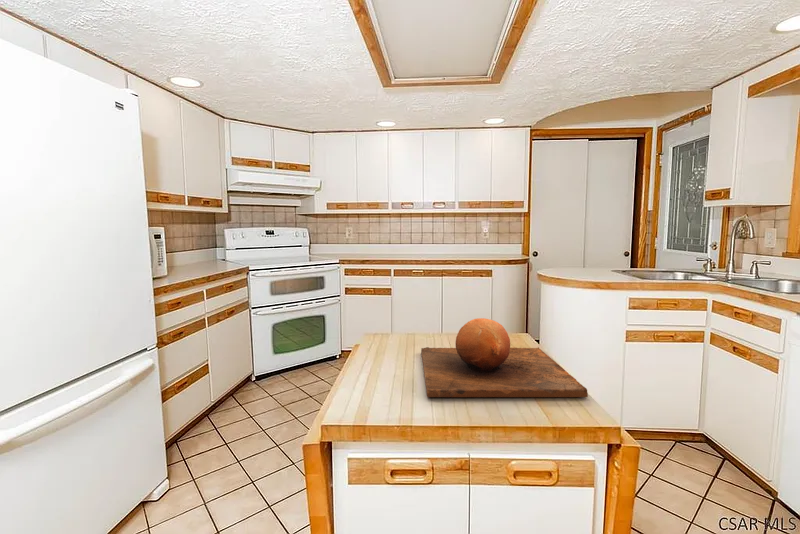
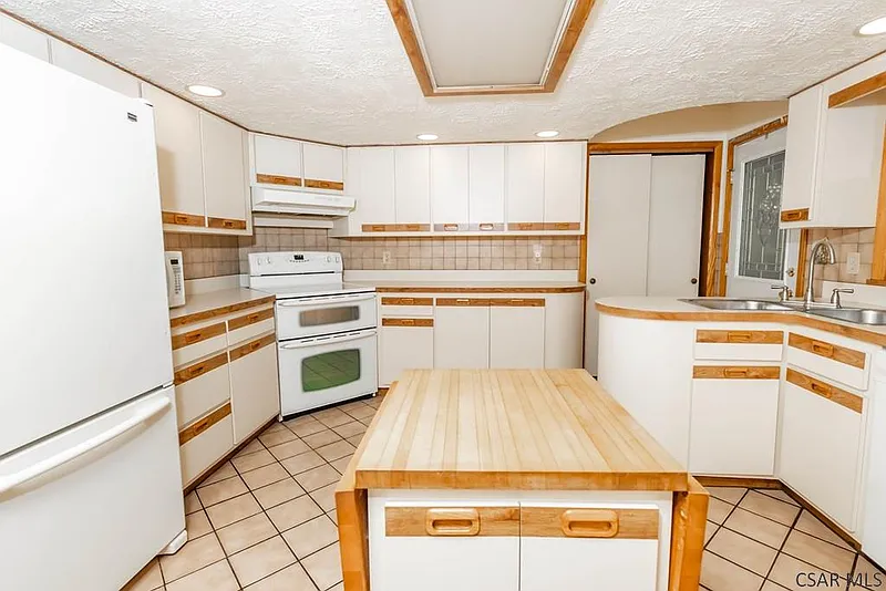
- chopping board [420,317,589,398]
